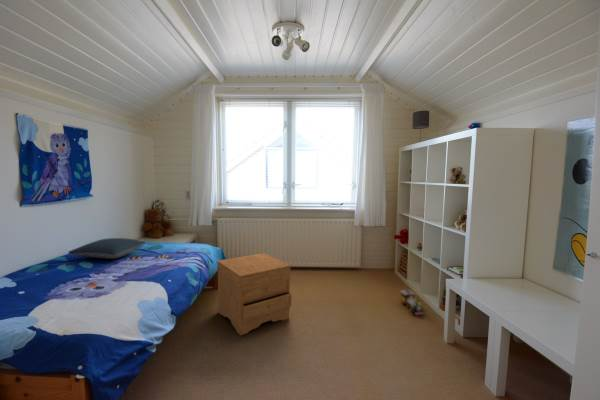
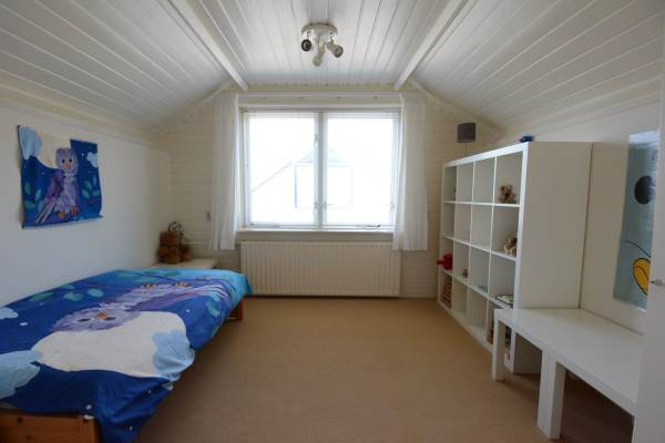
- pillow [67,237,147,260]
- nightstand [216,252,292,337]
- toy train [399,289,425,319]
